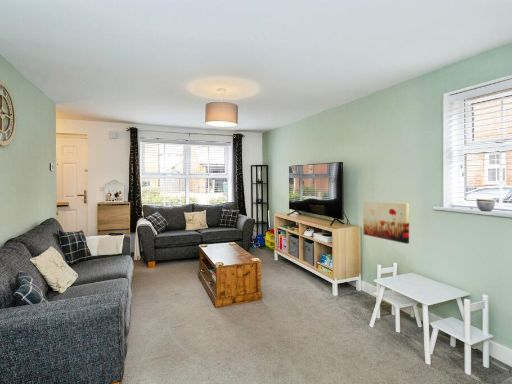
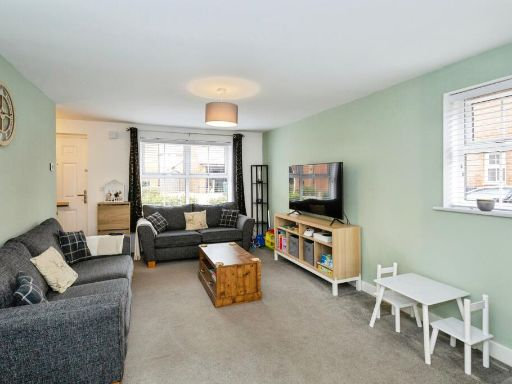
- wall art [363,200,410,245]
